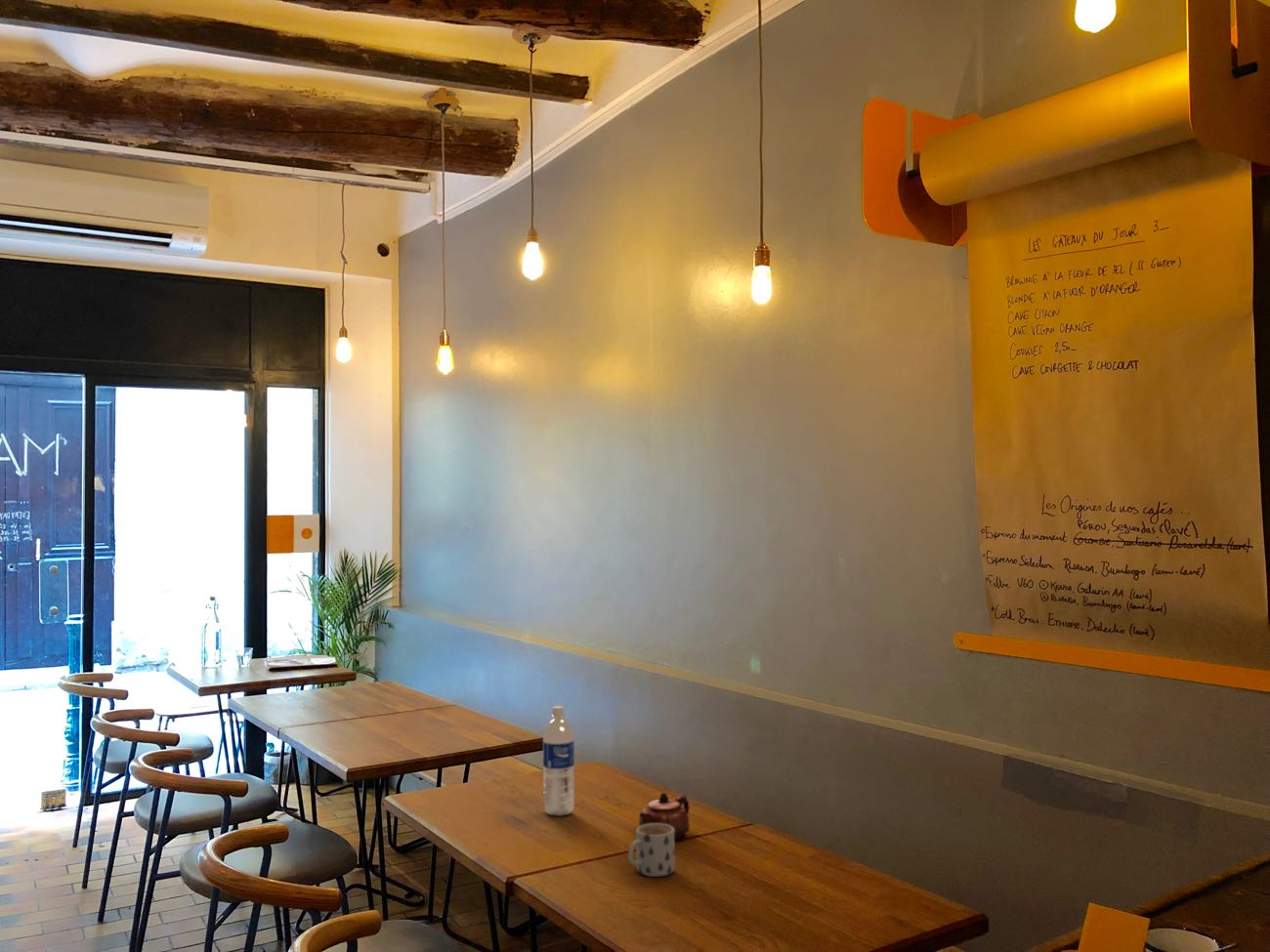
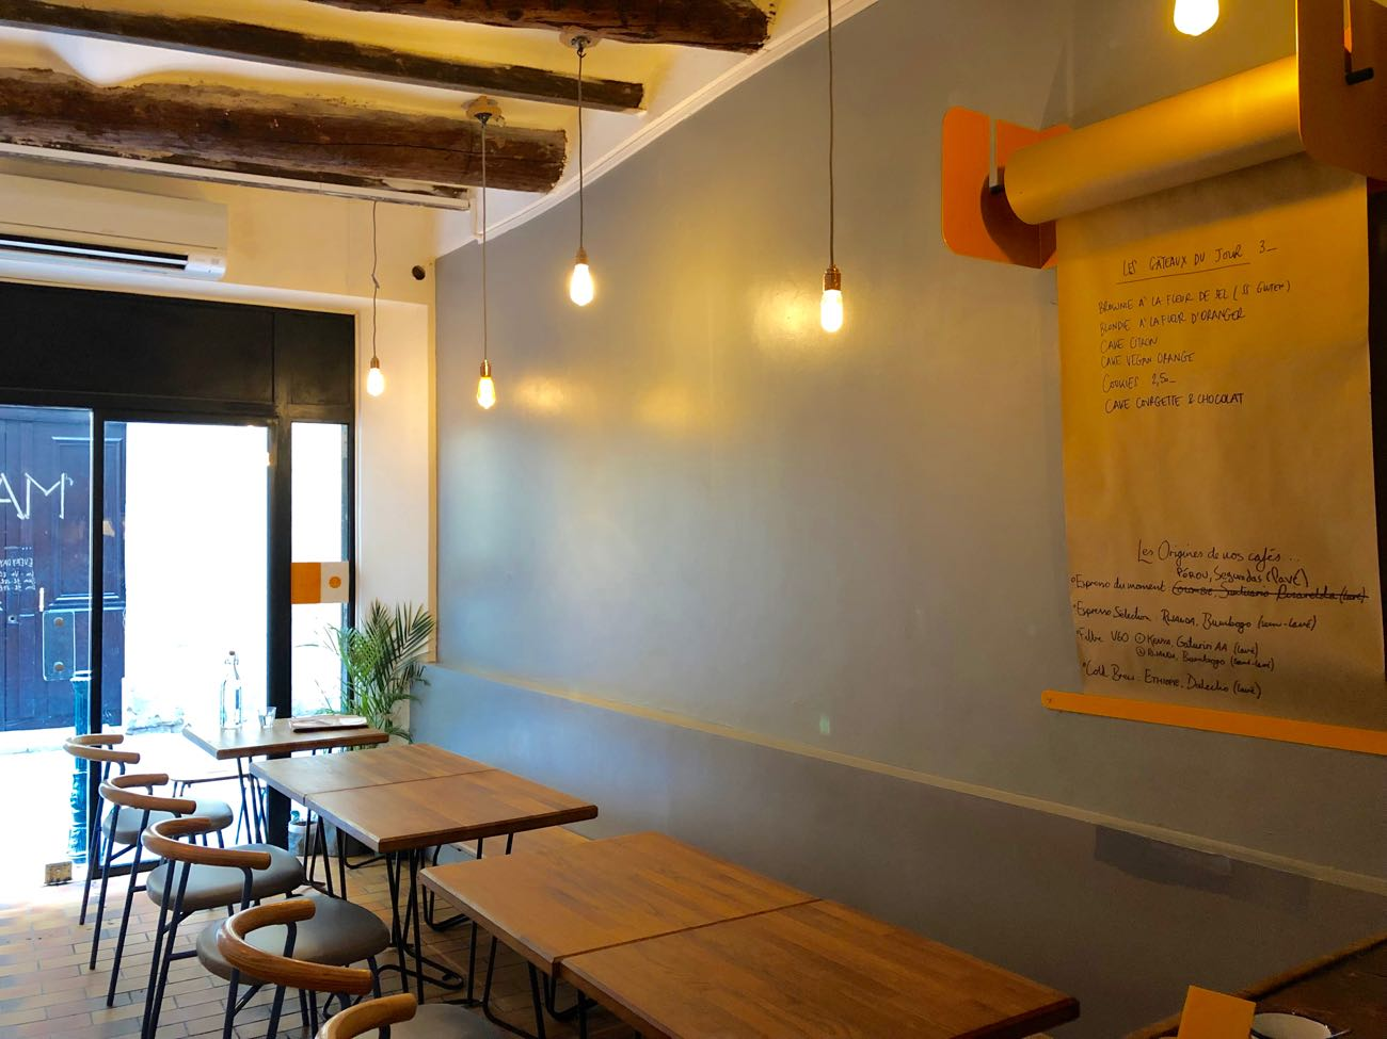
- teapot [638,792,691,840]
- mug [627,823,676,878]
- water bottle [542,705,575,817]
